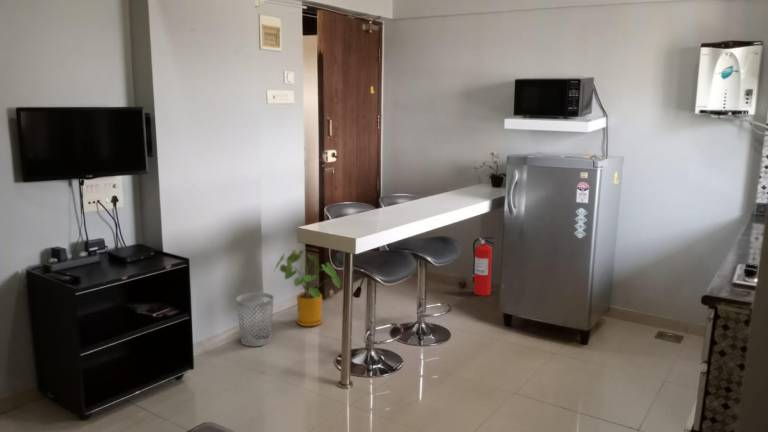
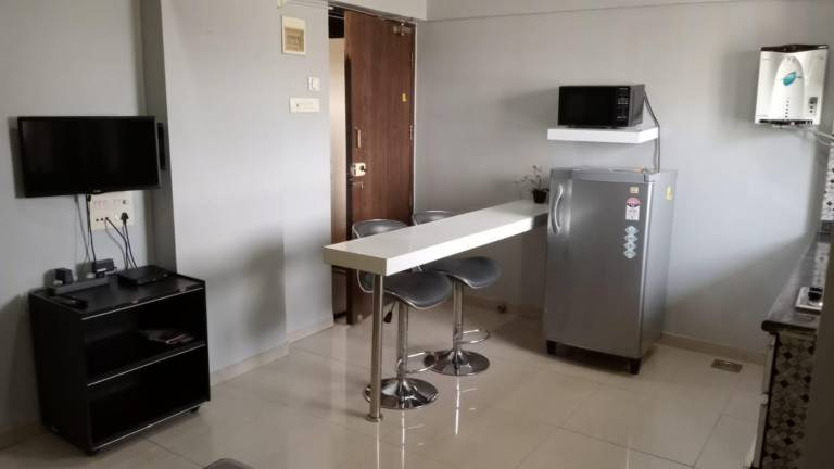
- wastebasket [235,292,275,347]
- fire extinguisher [472,236,495,297]
- house plant [273,248,341,327]
